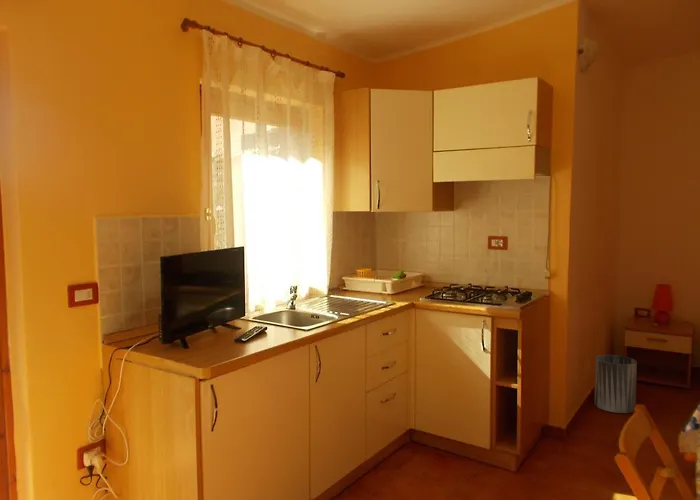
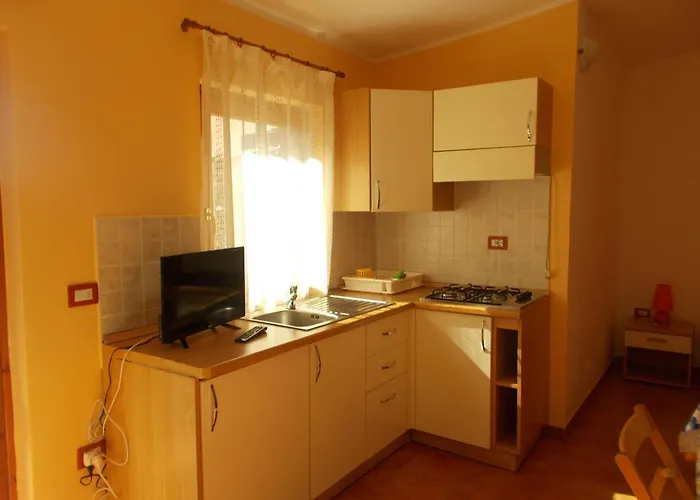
- trash can [593,354,638,414]
